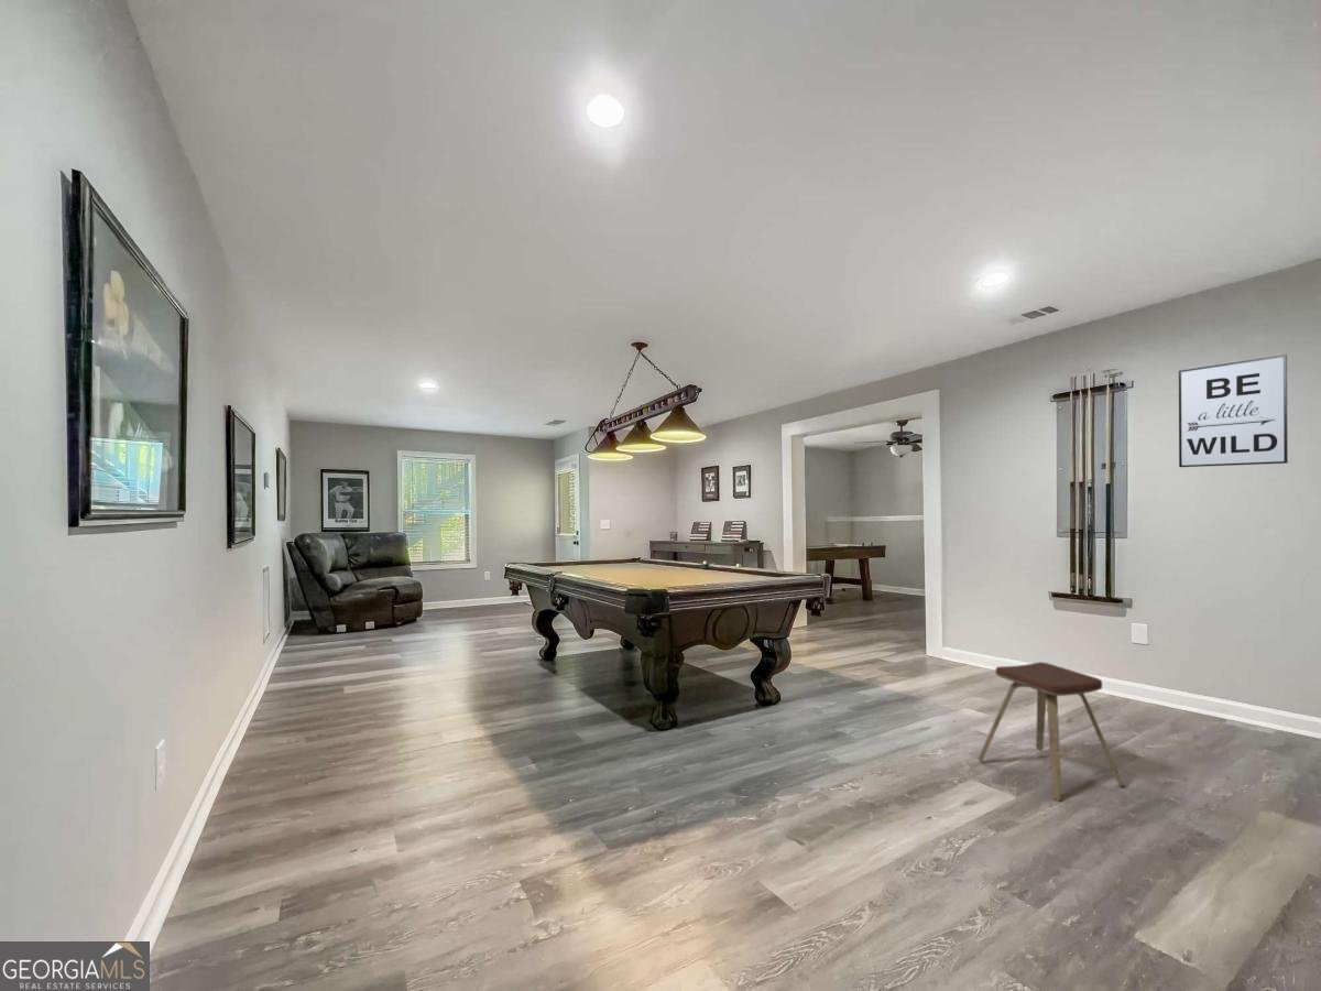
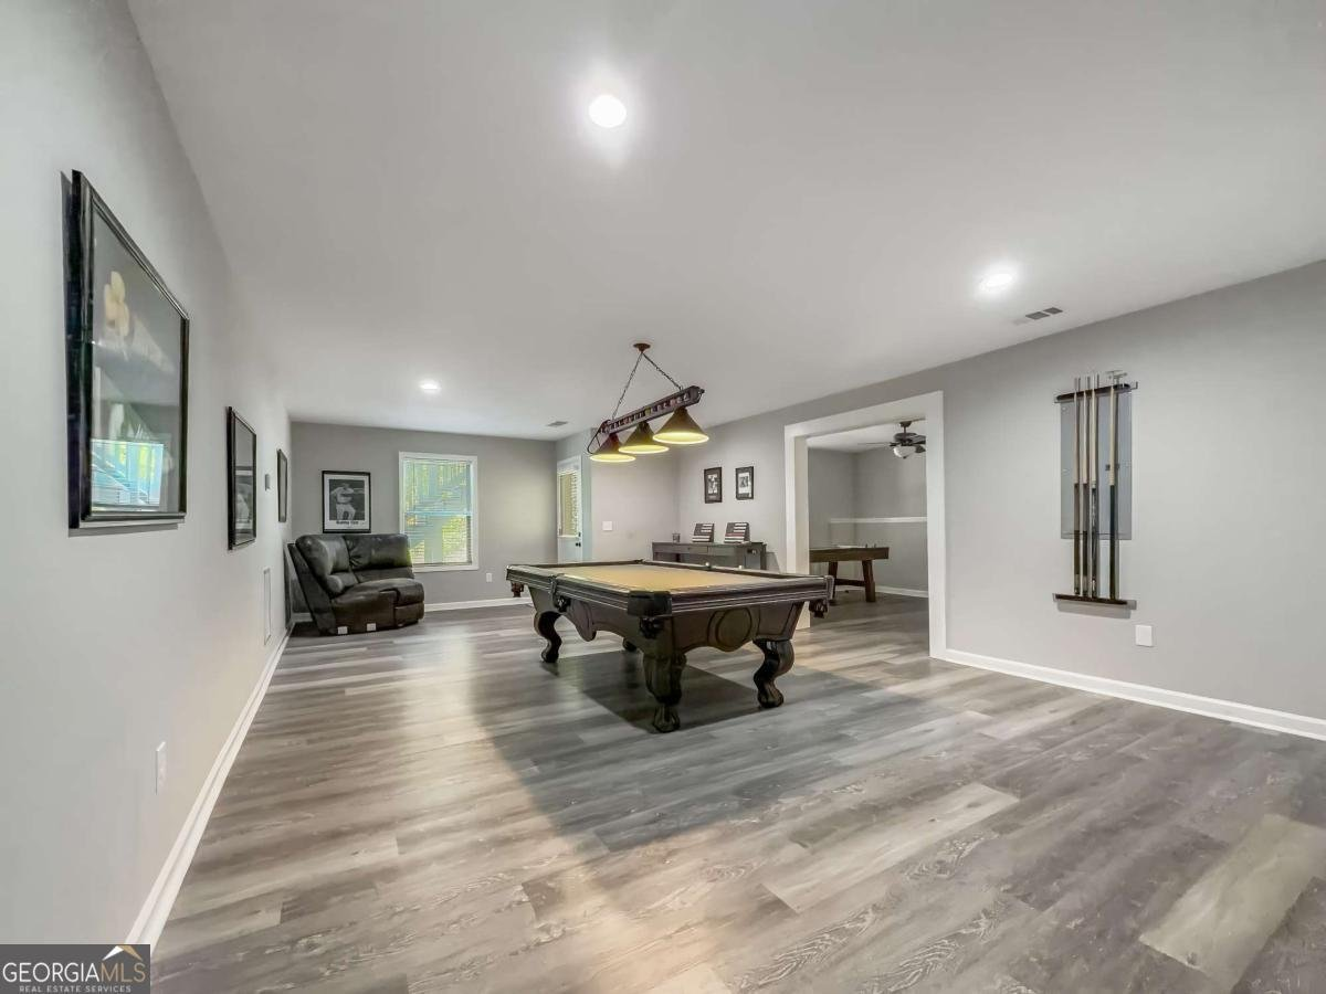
- wall art [1178,353,1289,468]
- music stool [976,661,1125,803]
